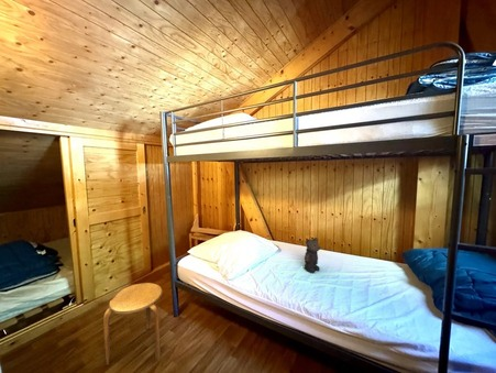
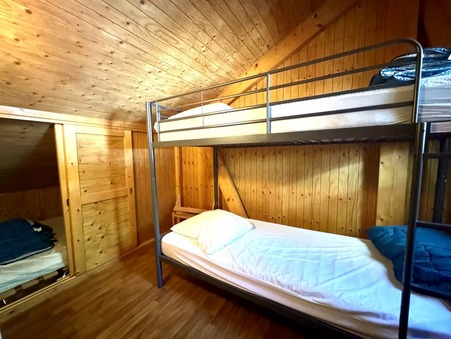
- bear [302,237,321,274]
- stool [102,282,164,366]
